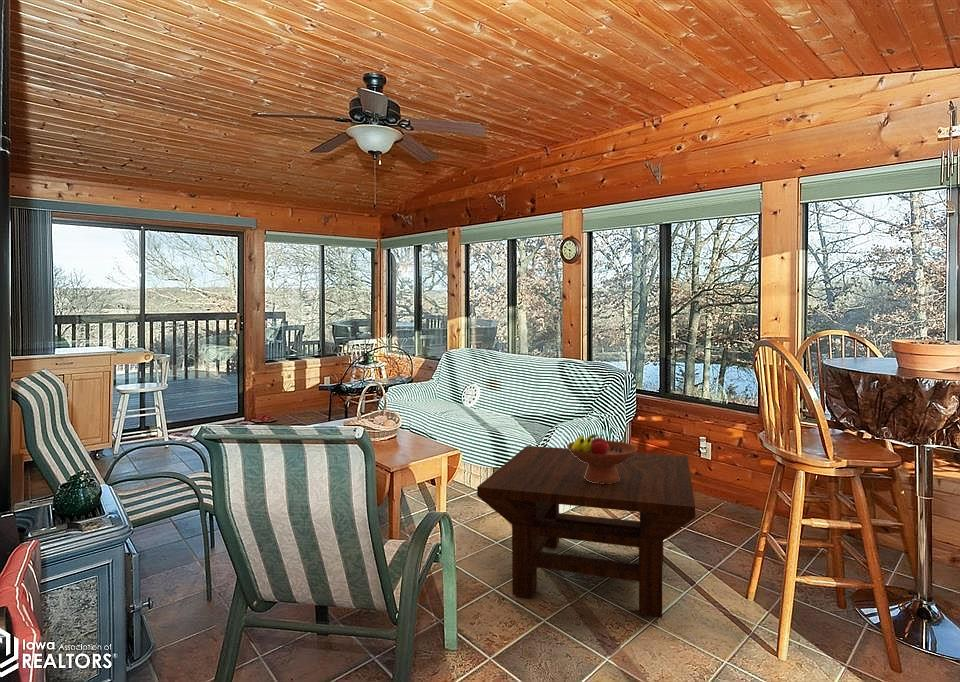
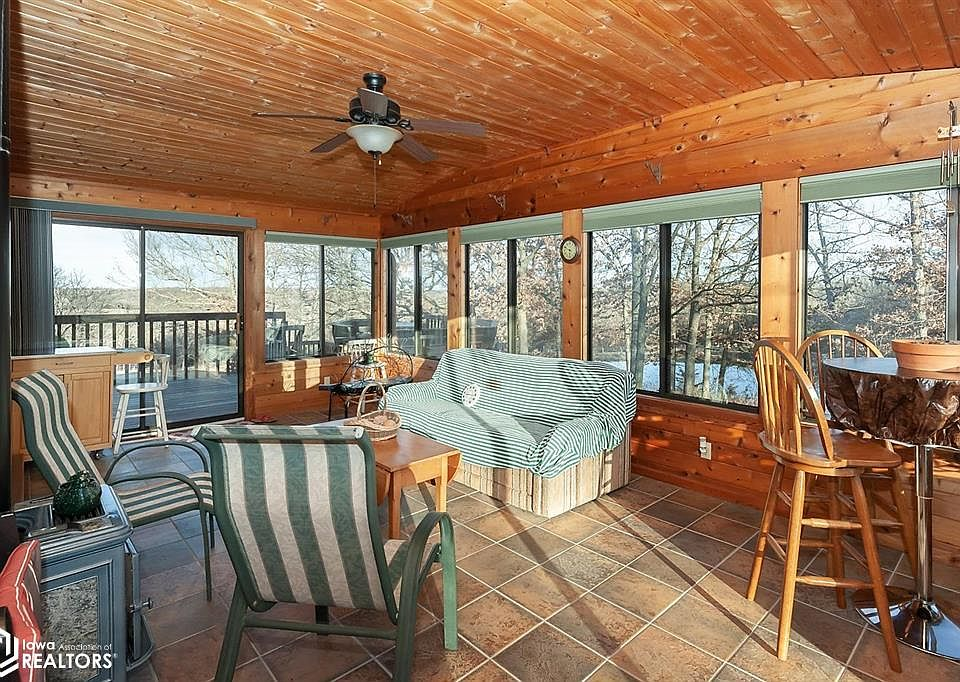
- fruit bowl [566,433,639,484]
- coffee table [476,445,696,619]
